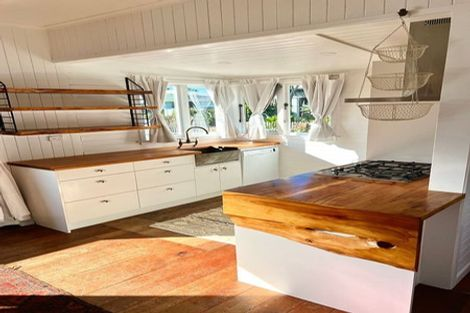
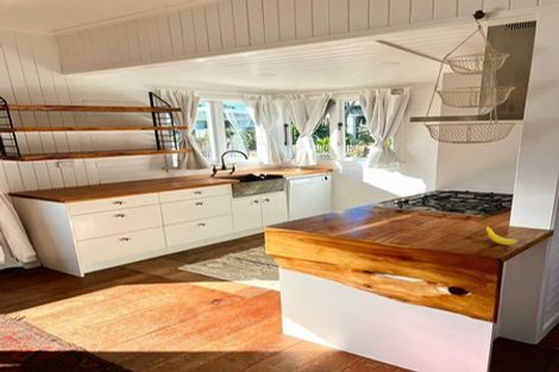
+ banana [485,225,519,246]
